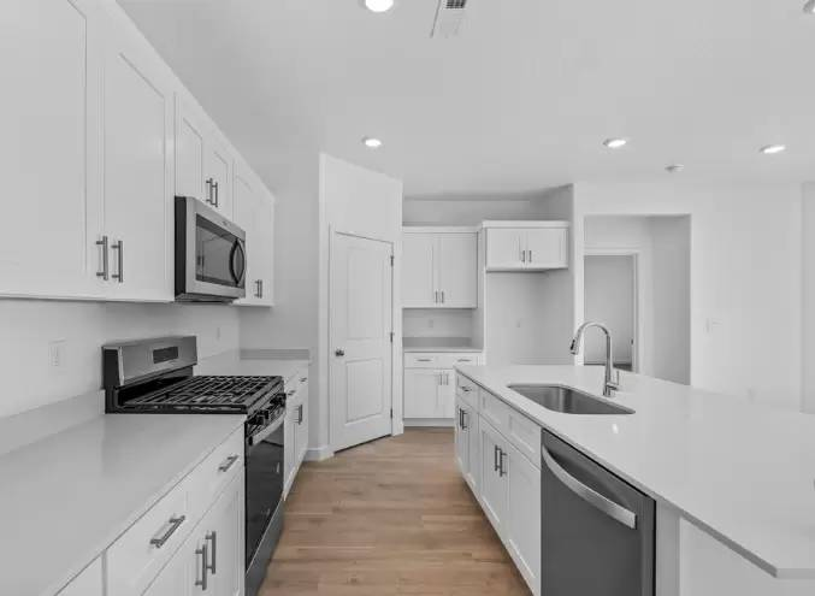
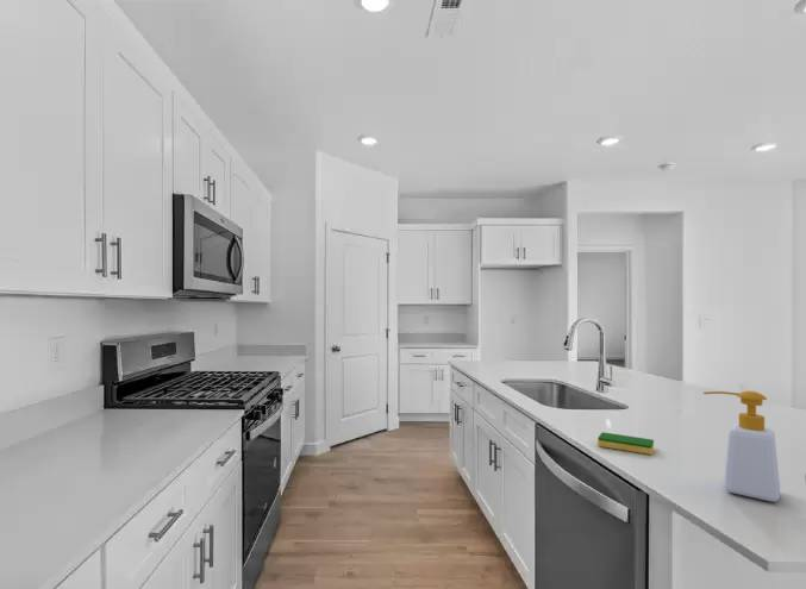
+ soap bottle [702,390,781,502]
+ dish sponge [596,431,655,456]
